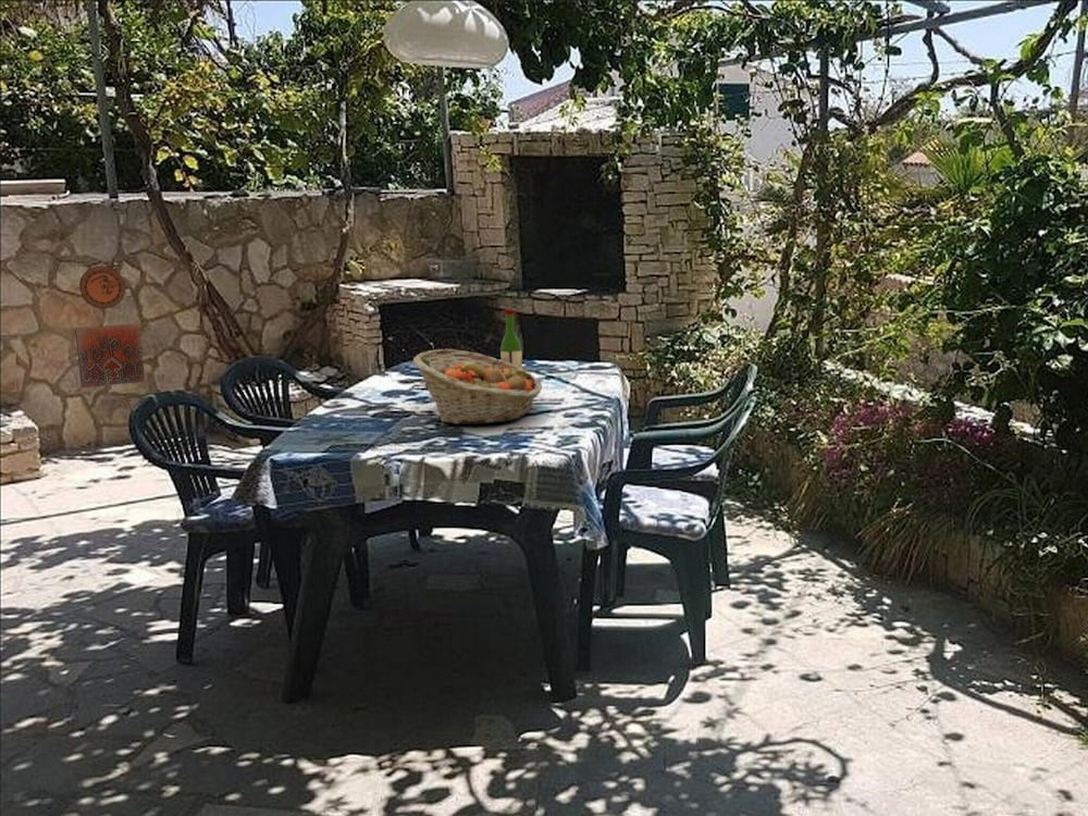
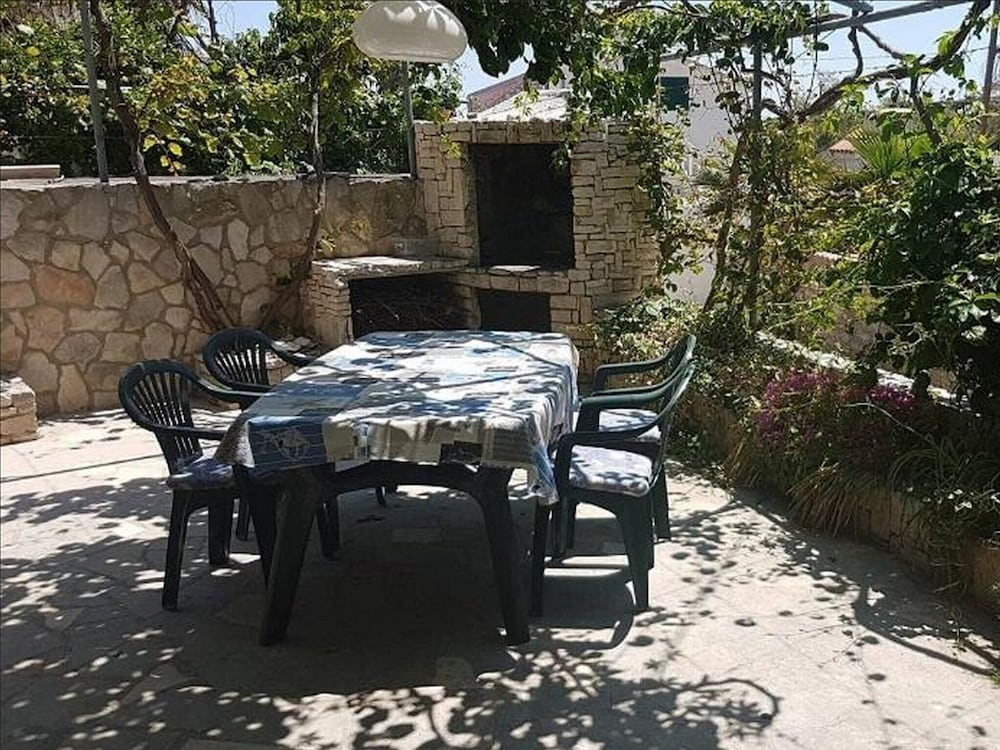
- decorative tile [74,323,146,388]
- wine bottle [499,309,523,369]
- decorative plate [78,265,126,310]
- fruit basket [412,348,543,425]
